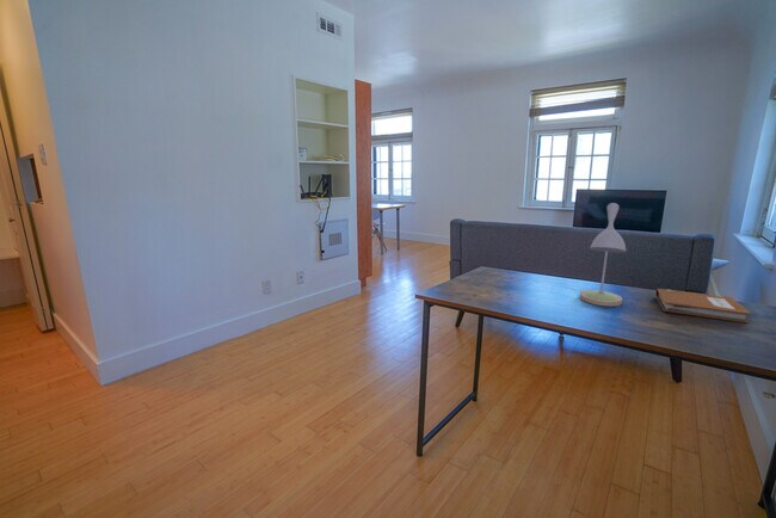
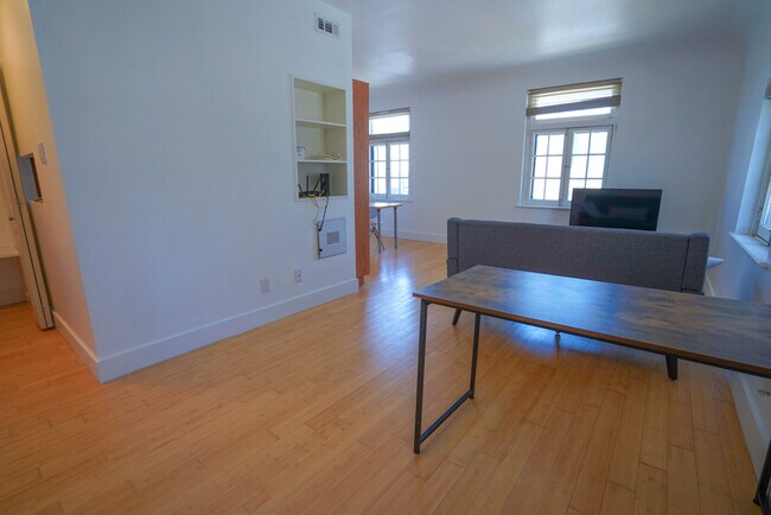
- desk lamp [579,202,627,308]
- notebook [654,288,752,323]
